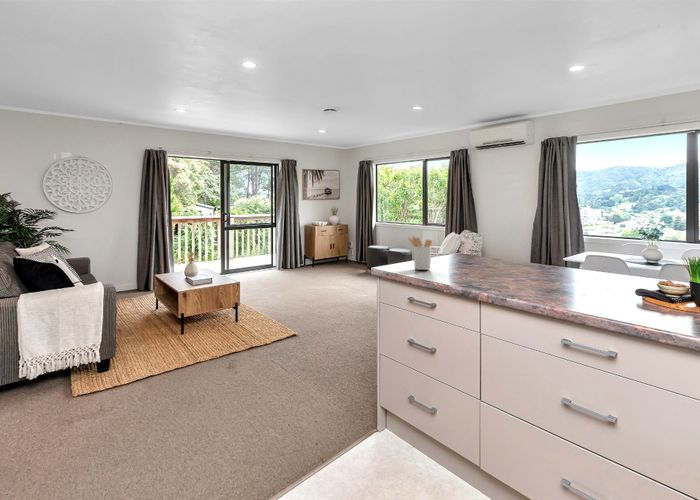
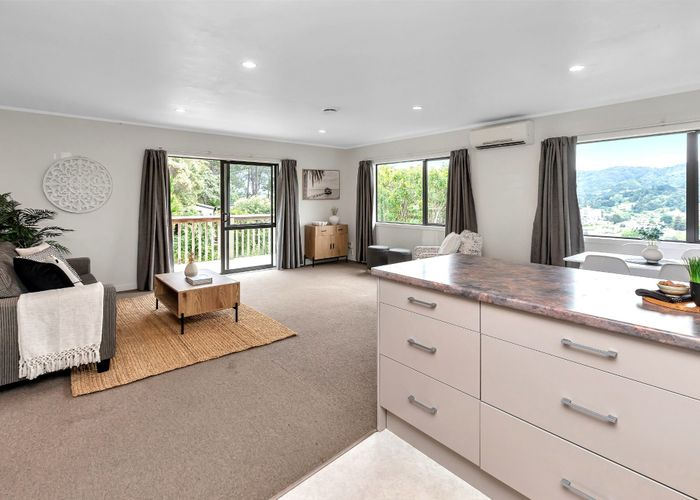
- utensil holder [407,235,433,271]
